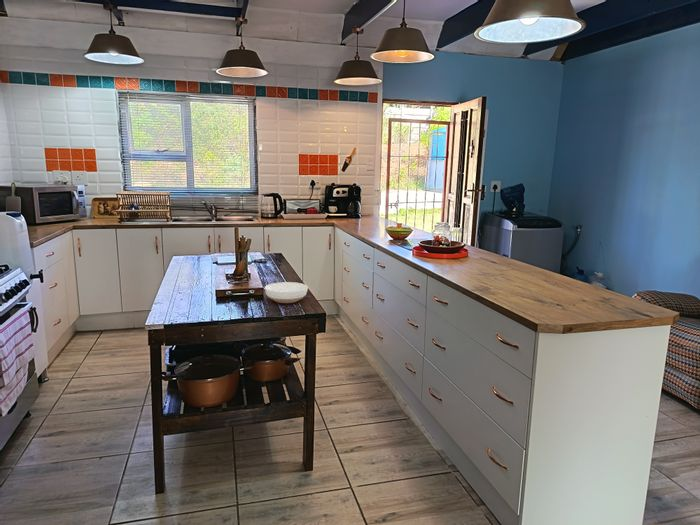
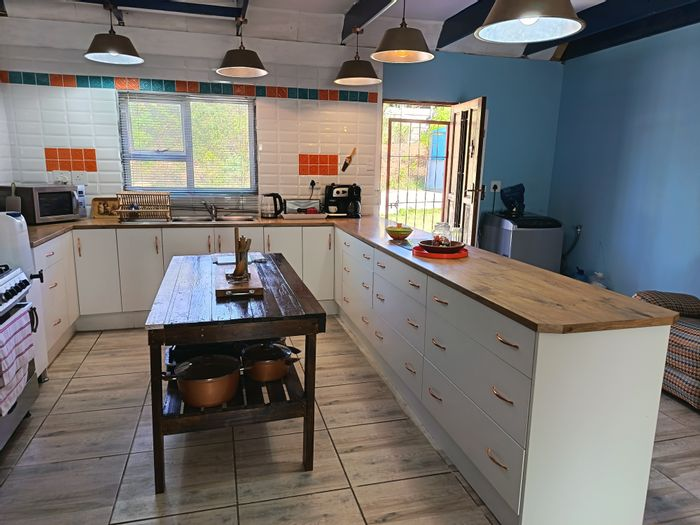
- bowl [264,281,309,304]
